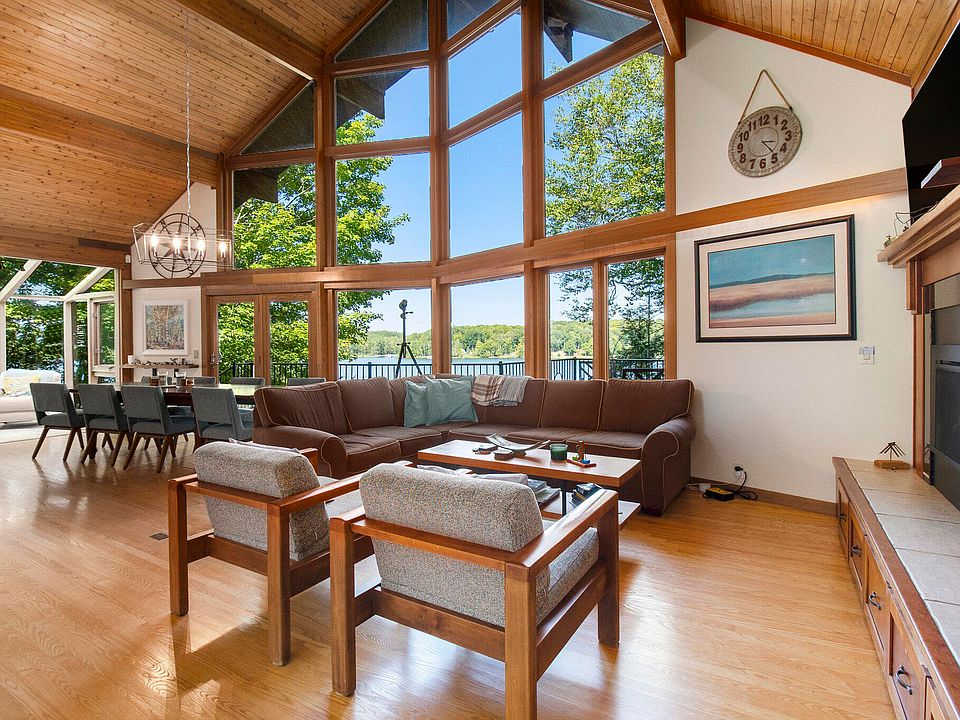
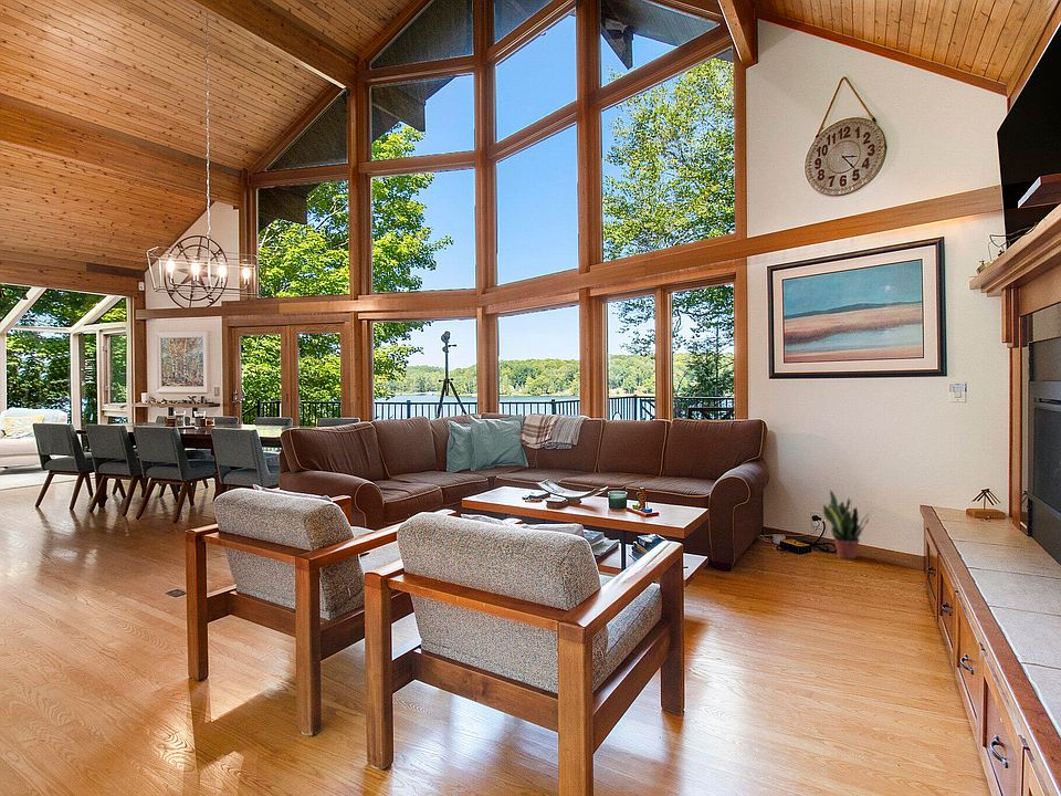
+ potted plant [822,489,874,559]
